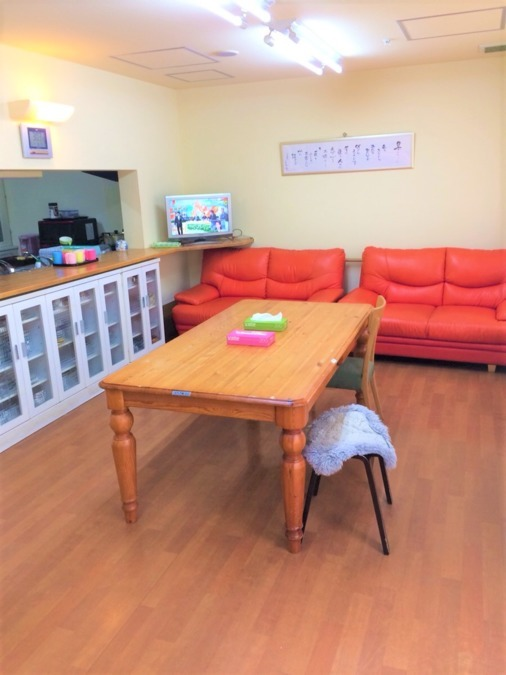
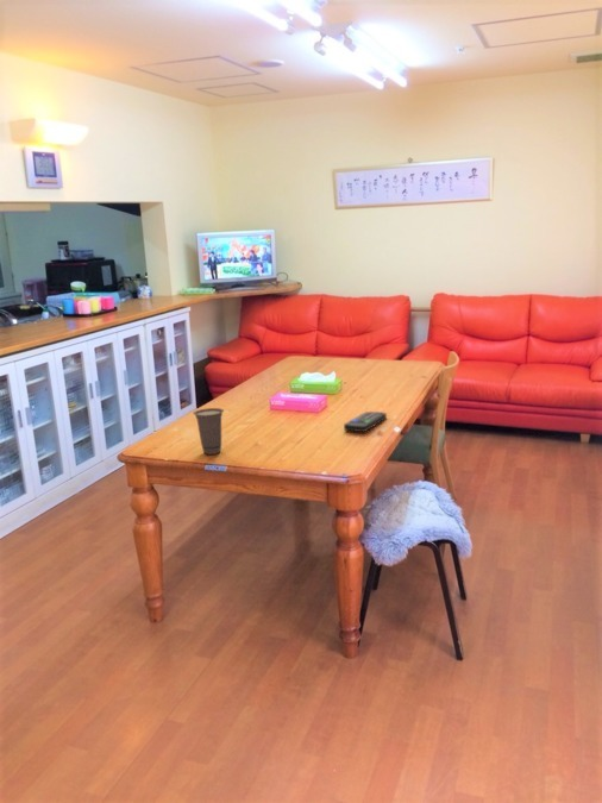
+ remote control [343,410,388,433]
+ cup [193,407,225,456]
